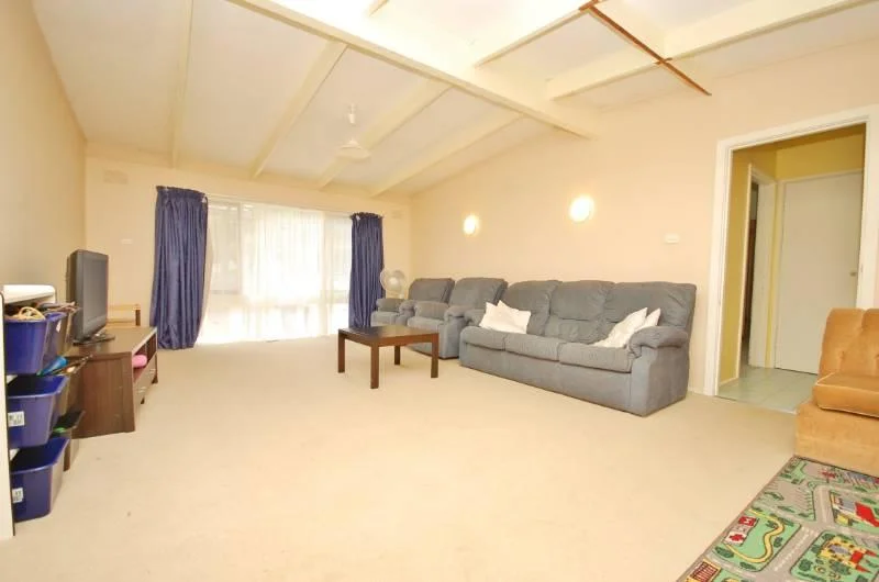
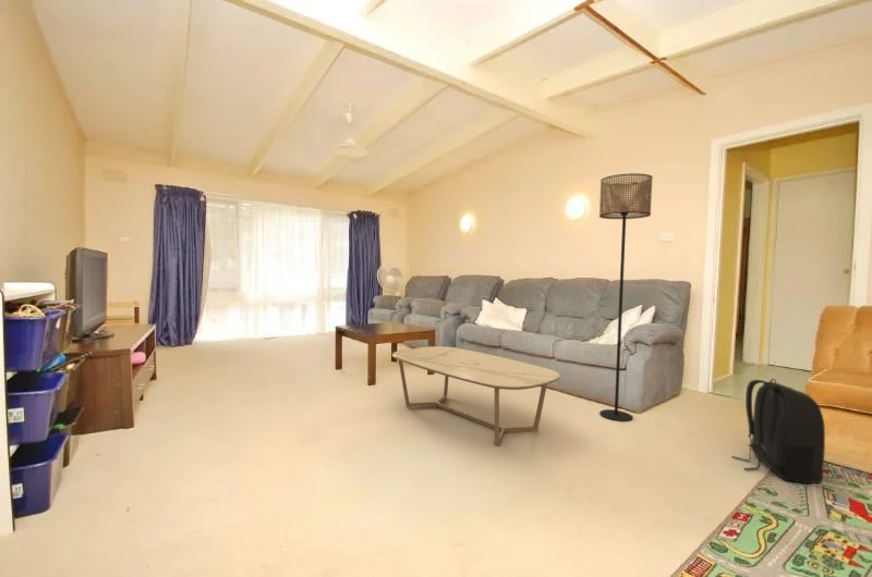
+ backpack [731,378,826,484]
+ floor lamp [598,172,654,422]
+ coffee table [391,345,561,447]
